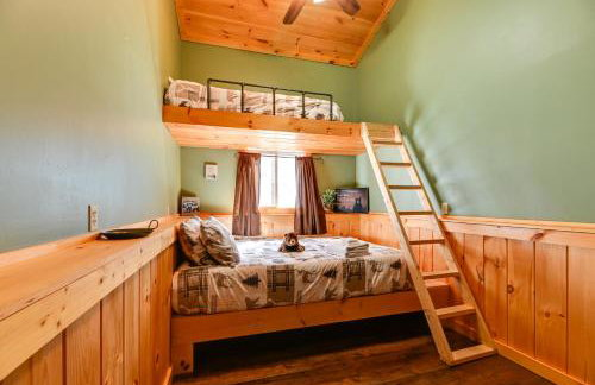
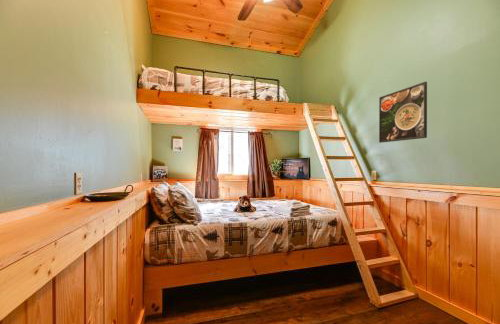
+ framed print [378,81,428,144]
